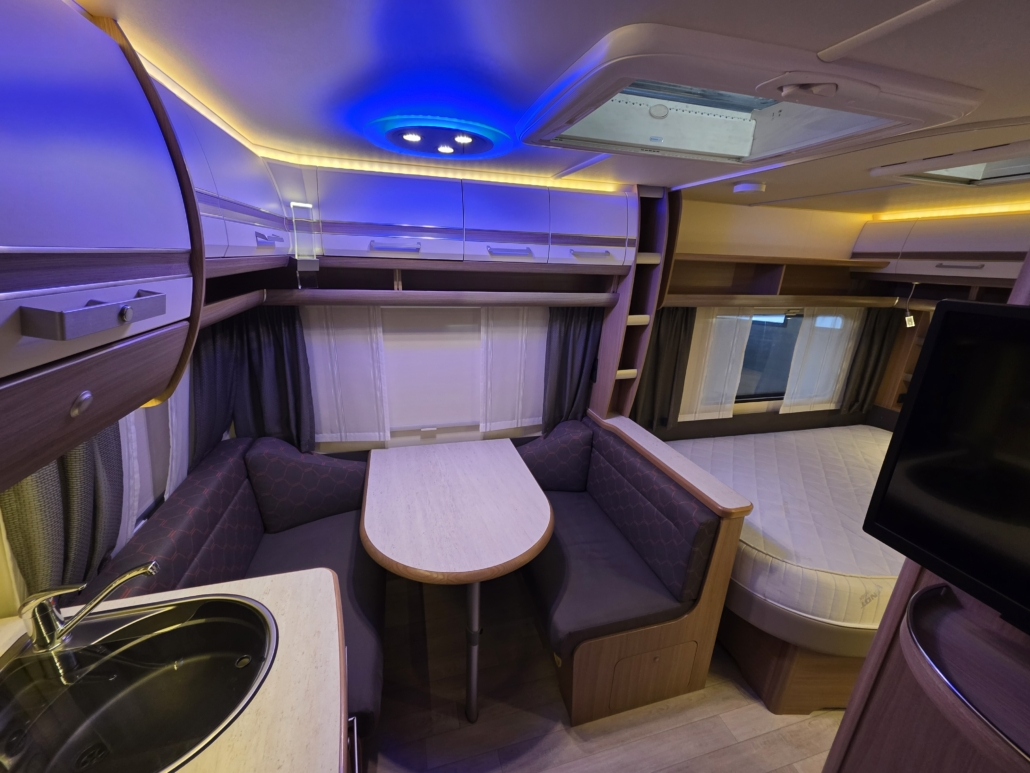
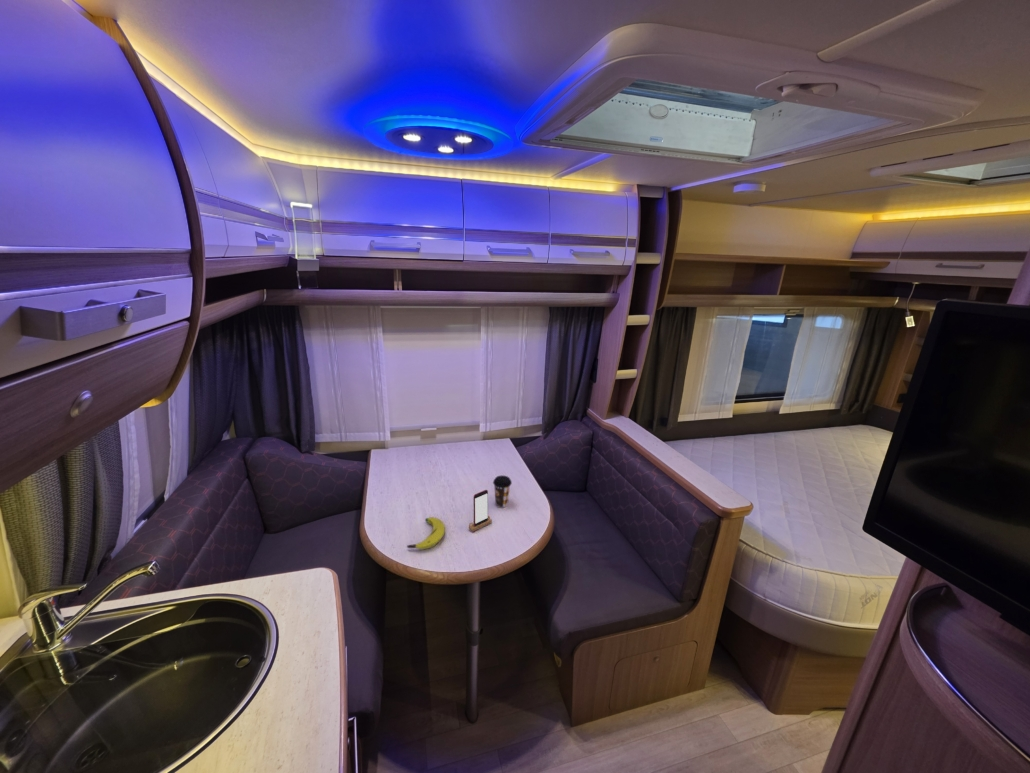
+ banana [406,516,446,550]
+ coffee cup [492,474,513,509]
+ smartphone [468,489,493,533]
